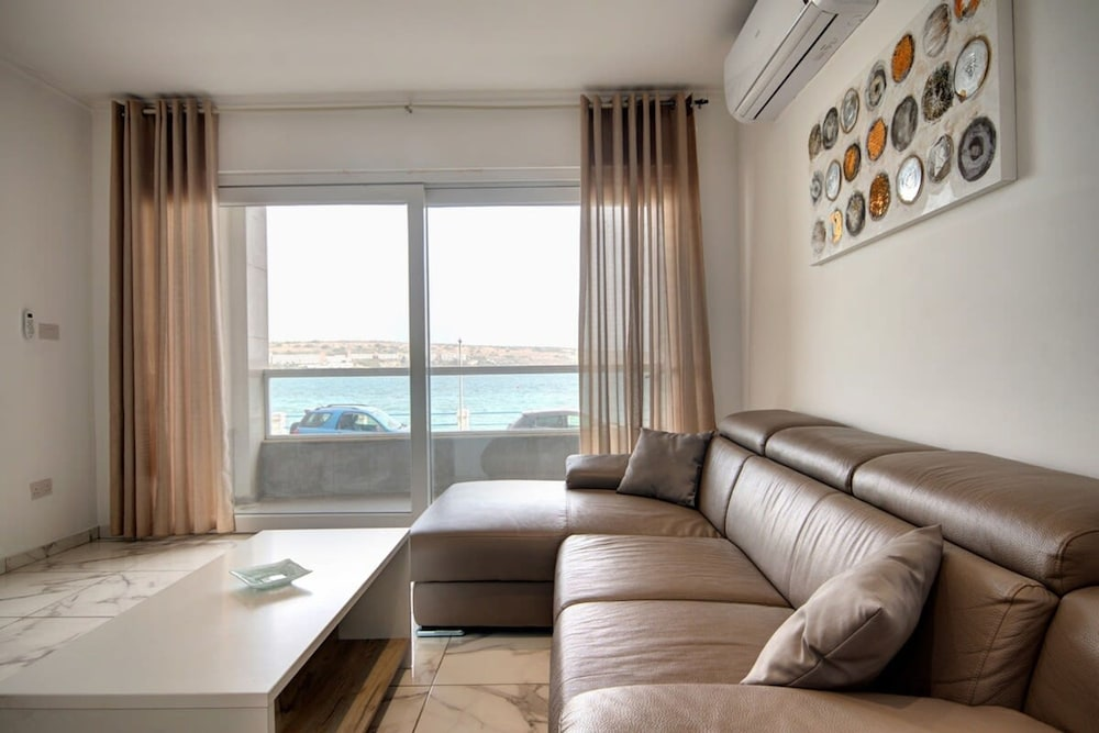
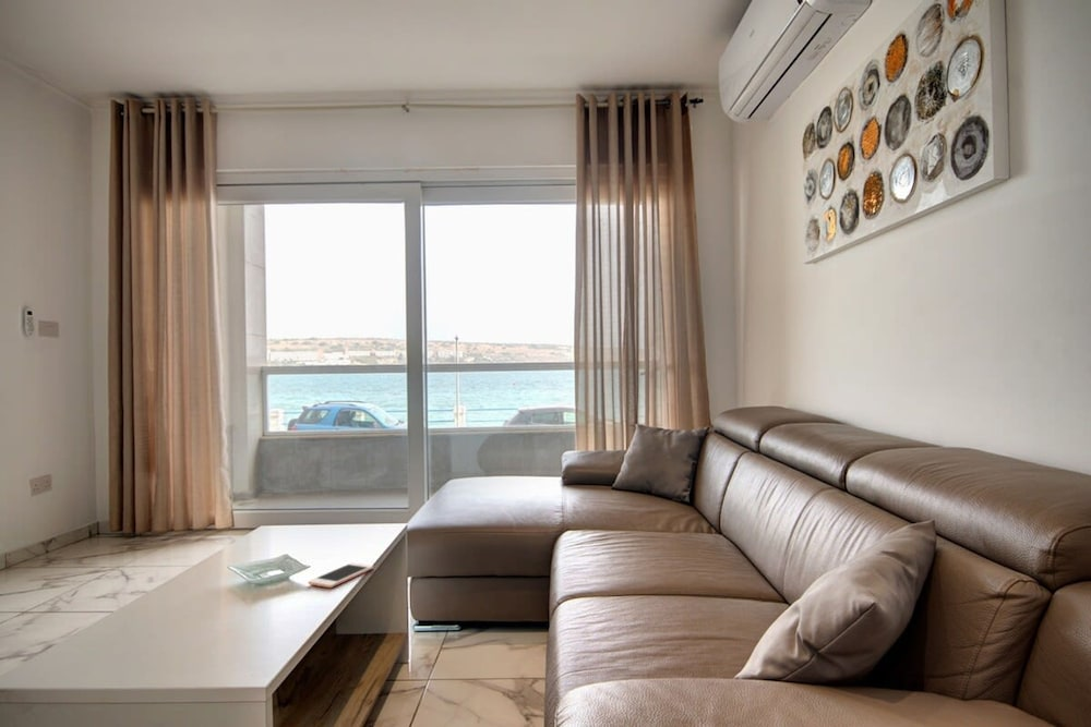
+ cell phone [308,561,374,589]
